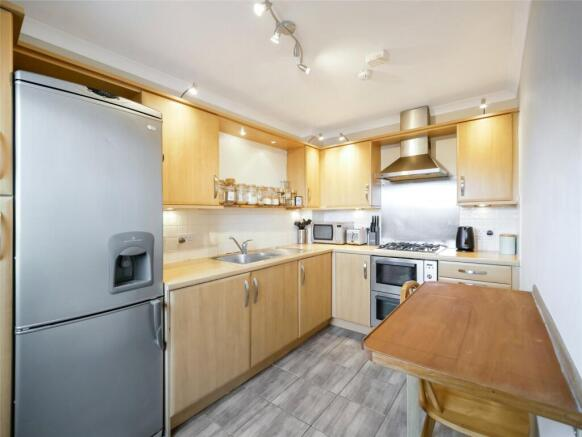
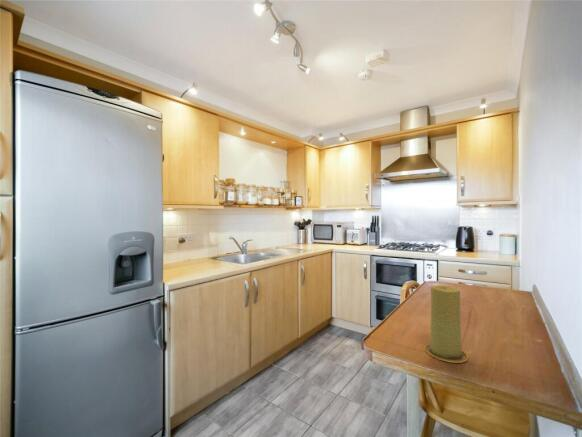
+ candle [424,284,469,364]
